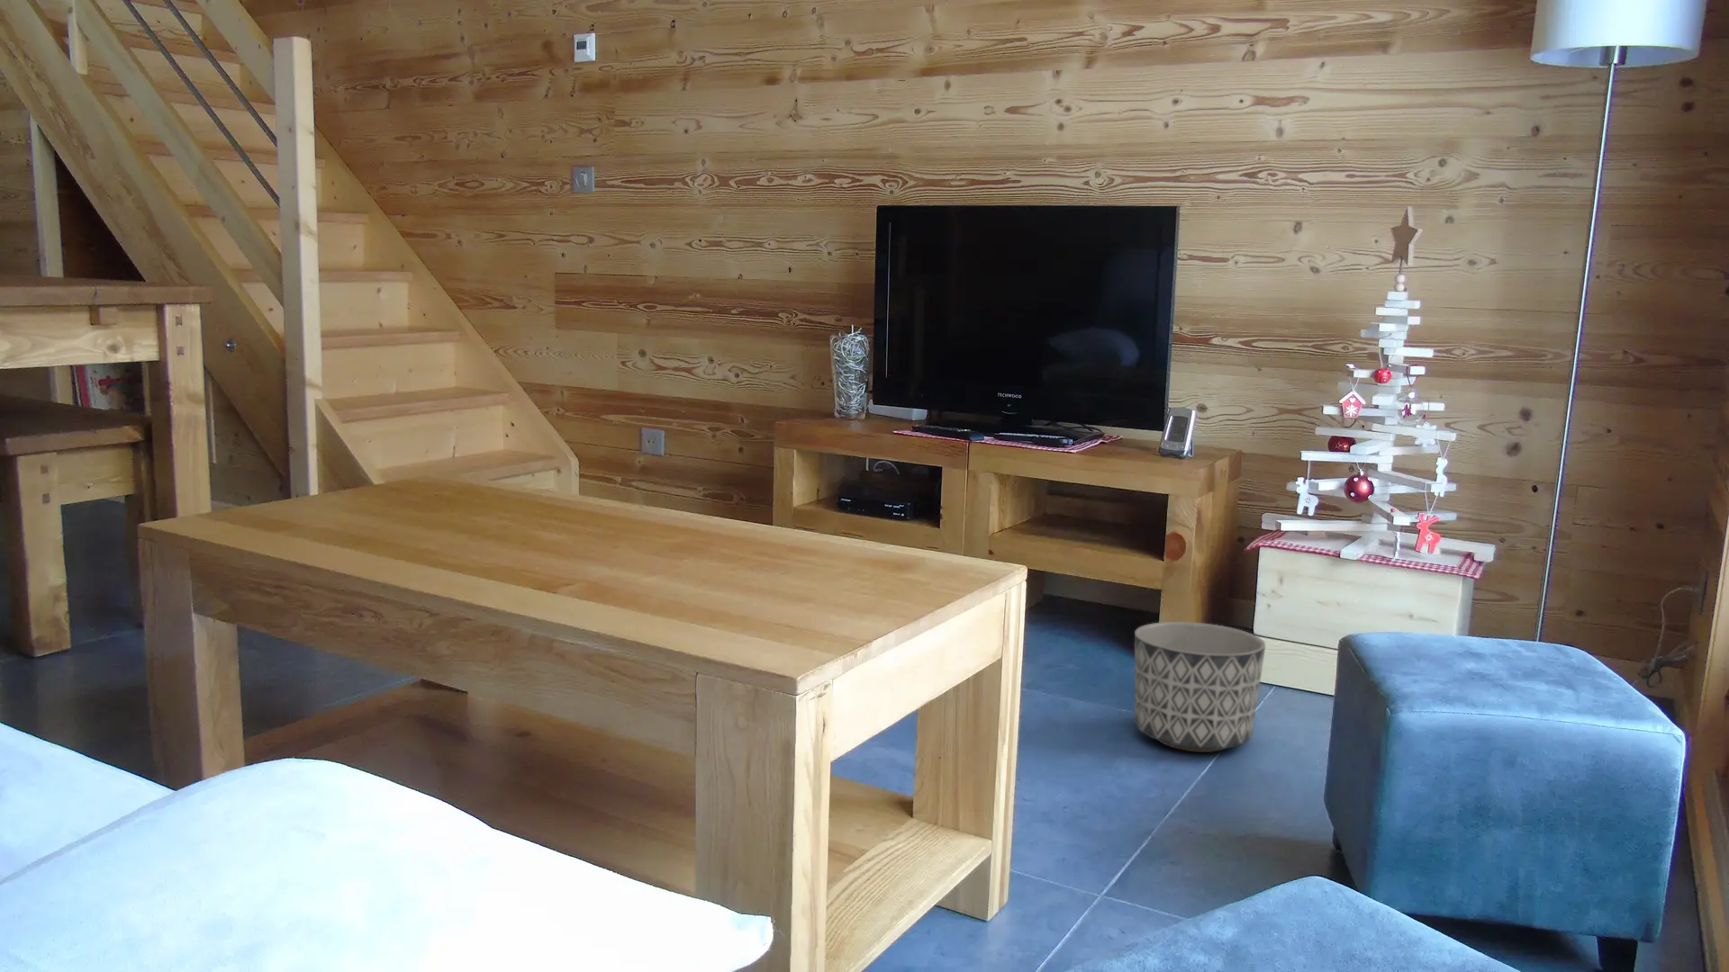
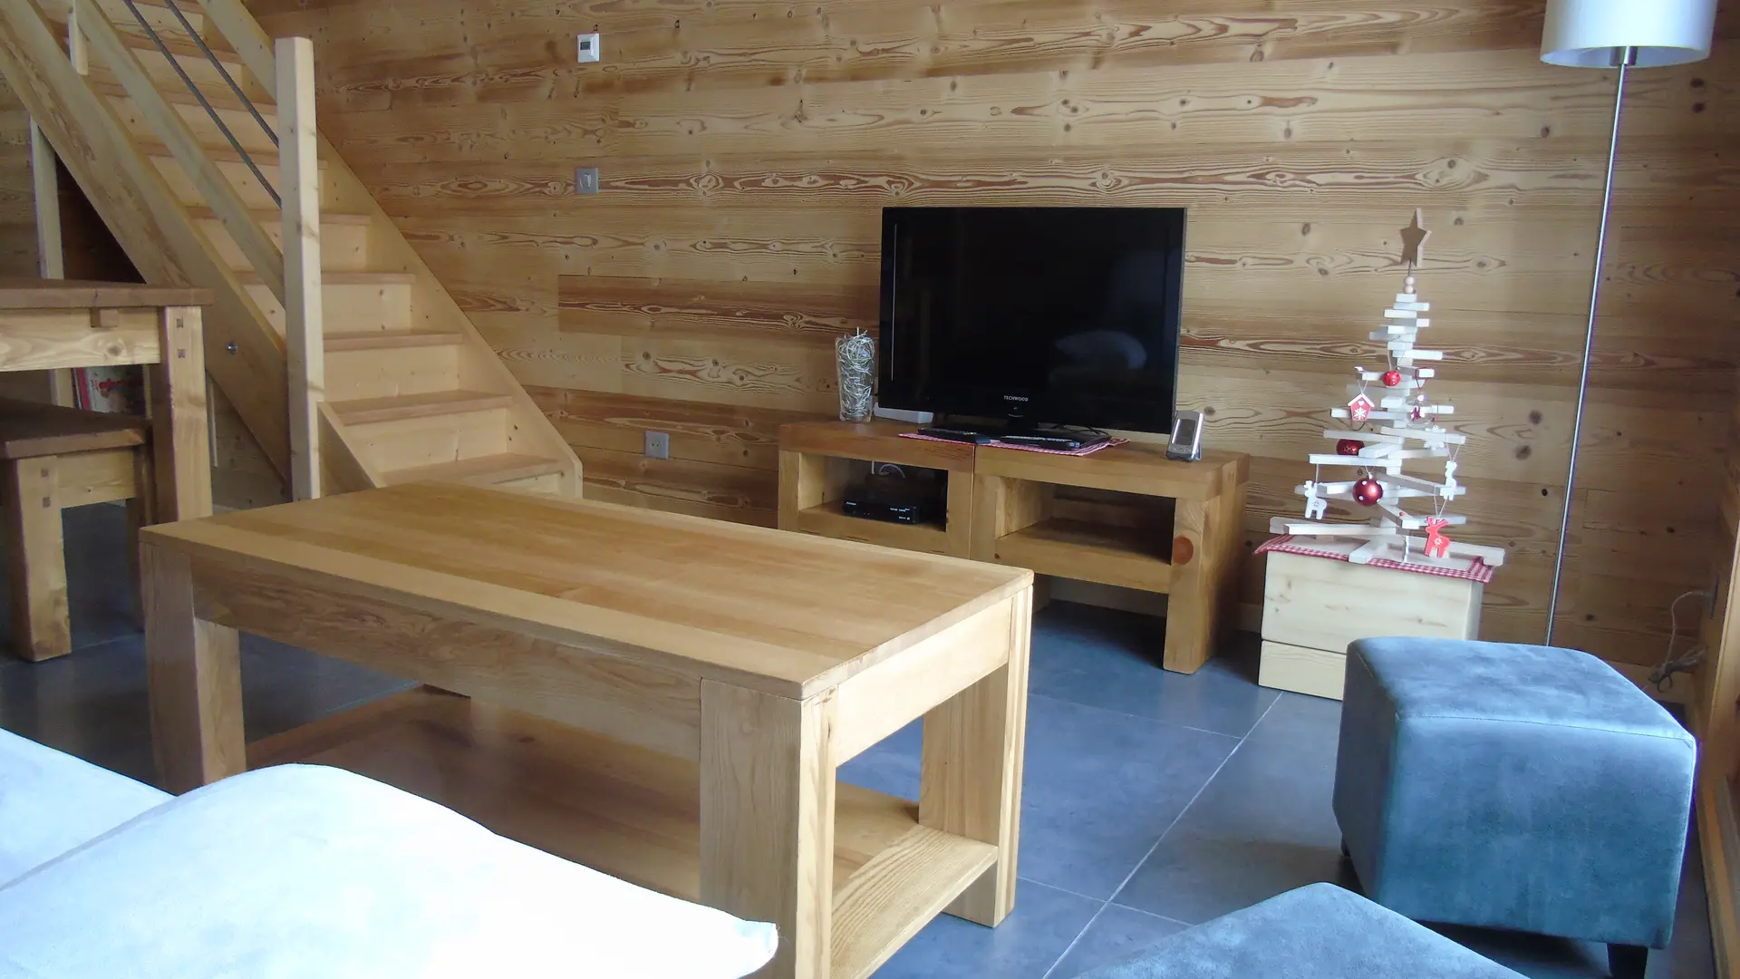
- planter [1134,621,1266,754]
